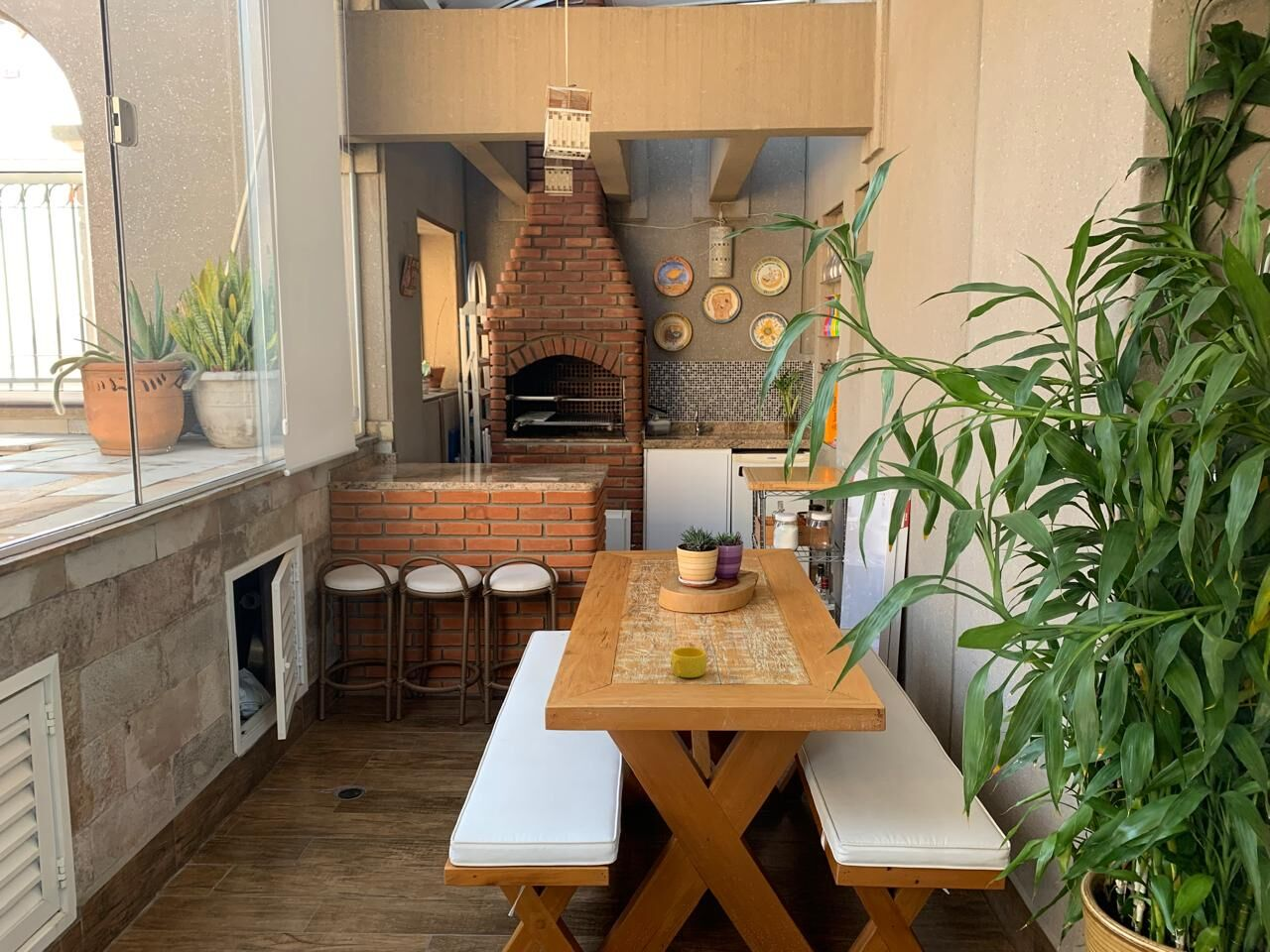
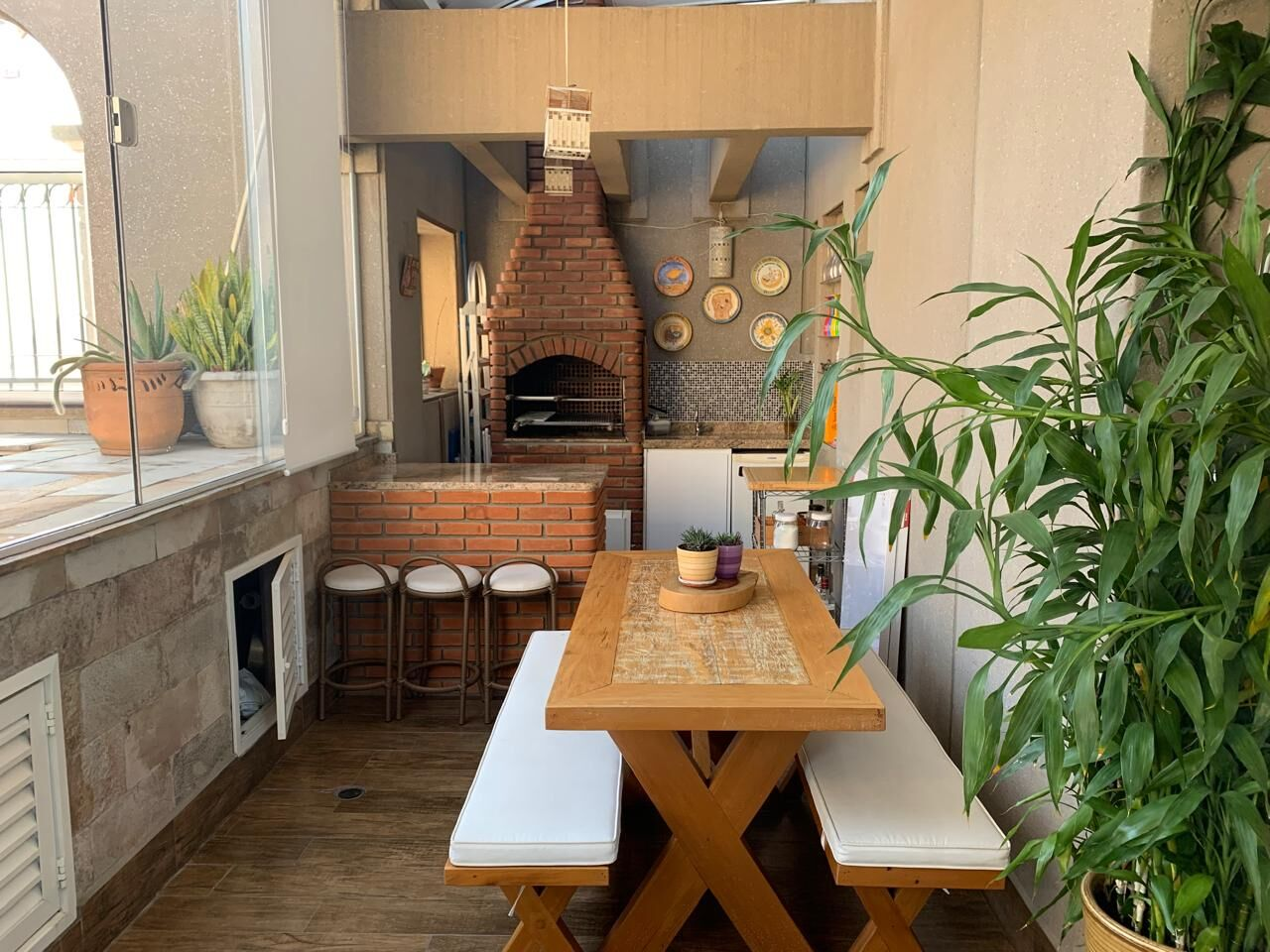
- cup [670,646,708,679]
